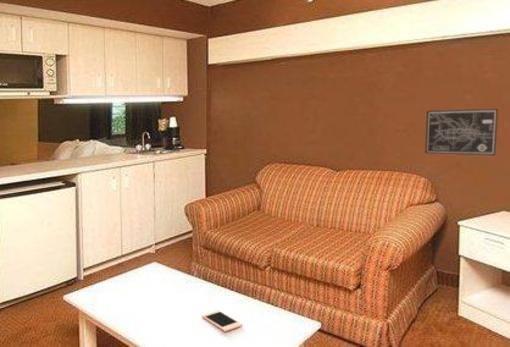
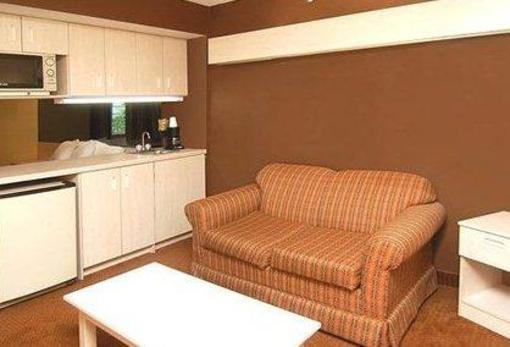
- wall art [424,108,499,156]
- cell phone [201,309,243,333]
